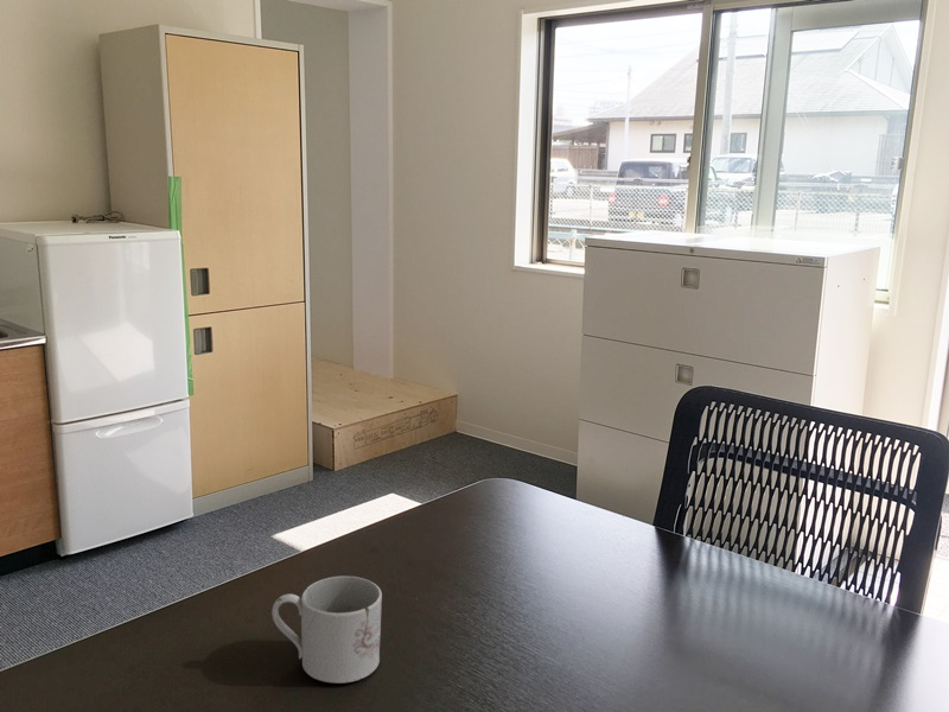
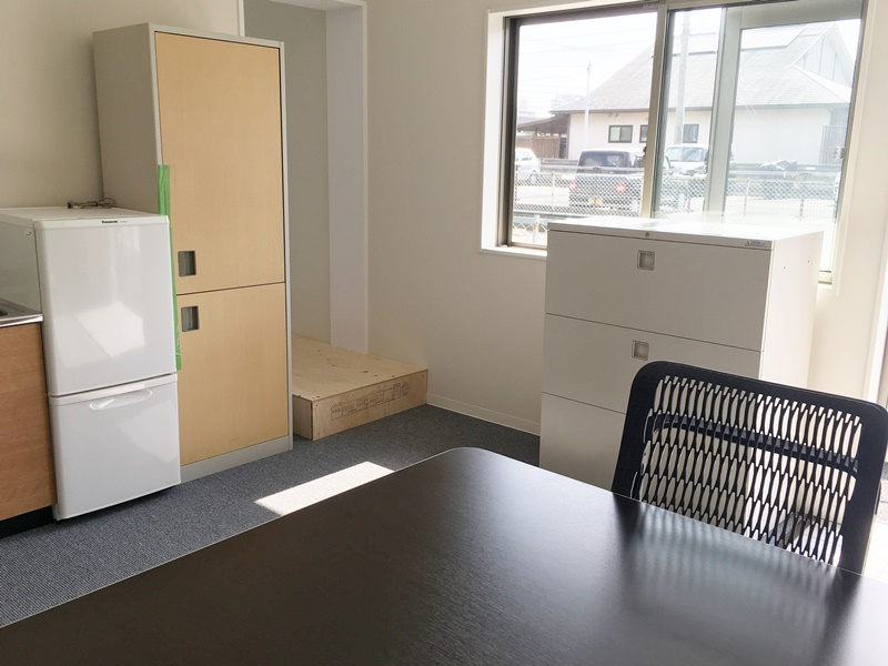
- mug [270,576,383,685]
